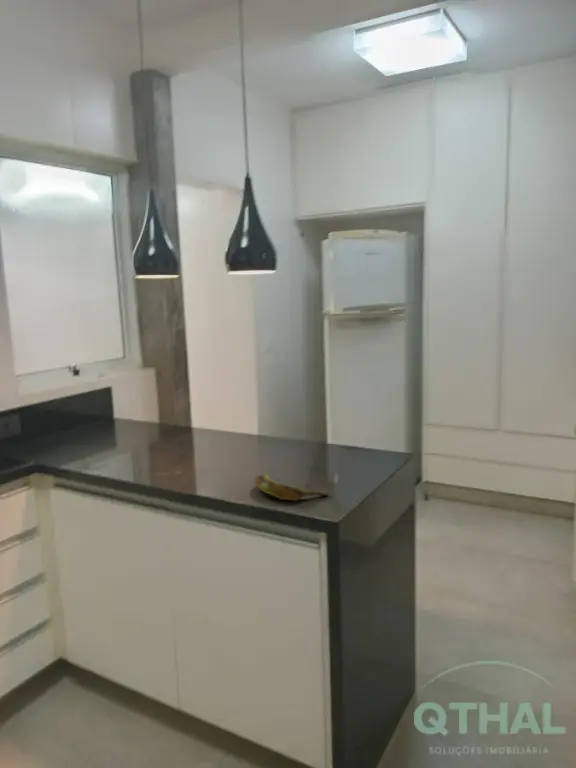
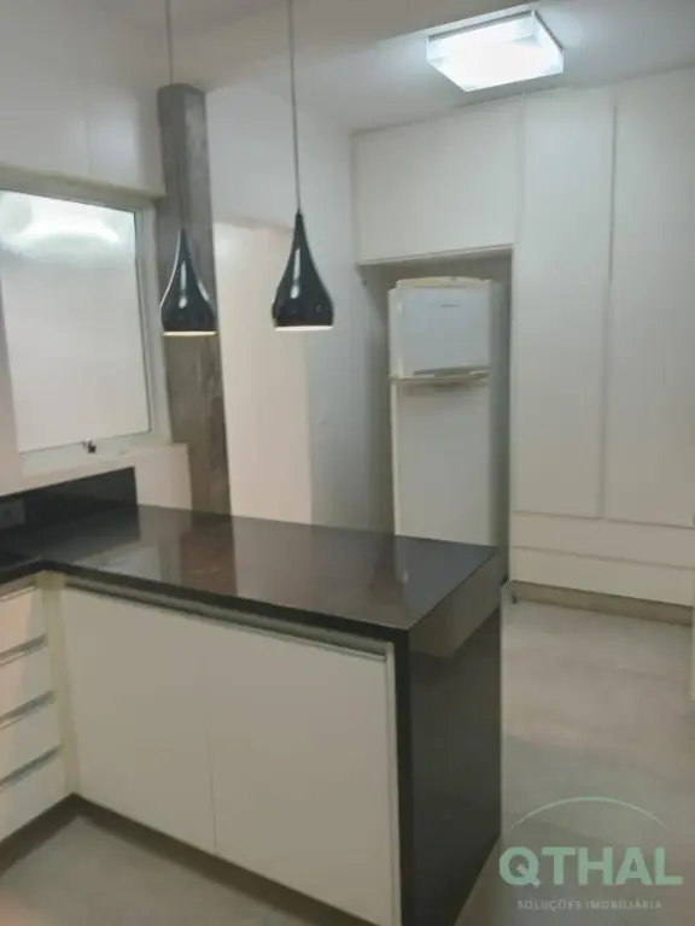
- banana [253,473,330,502]
